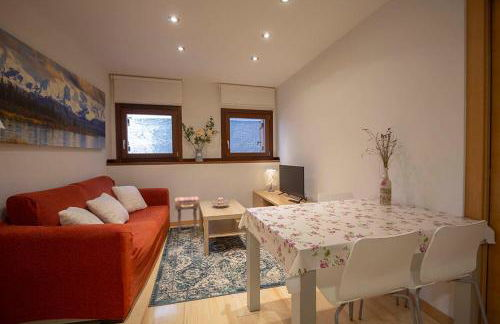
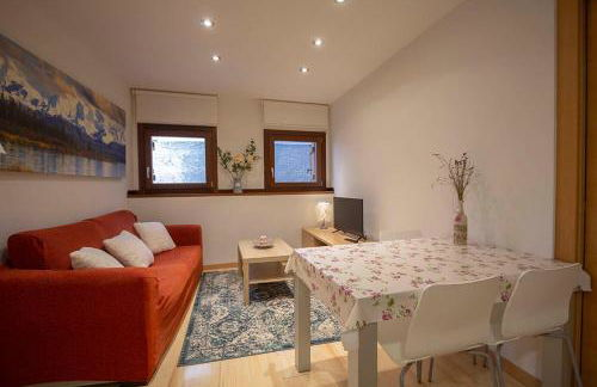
- nightstand [174,195,200,233]
